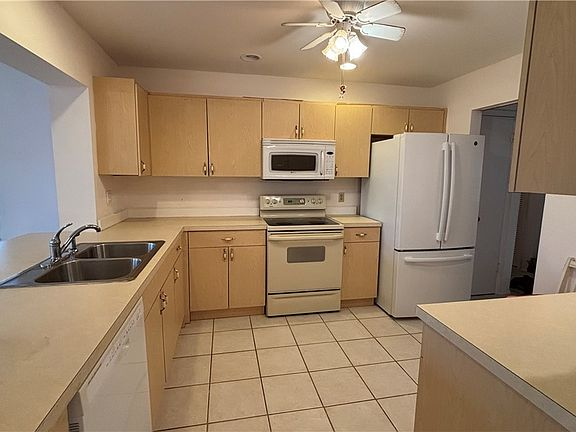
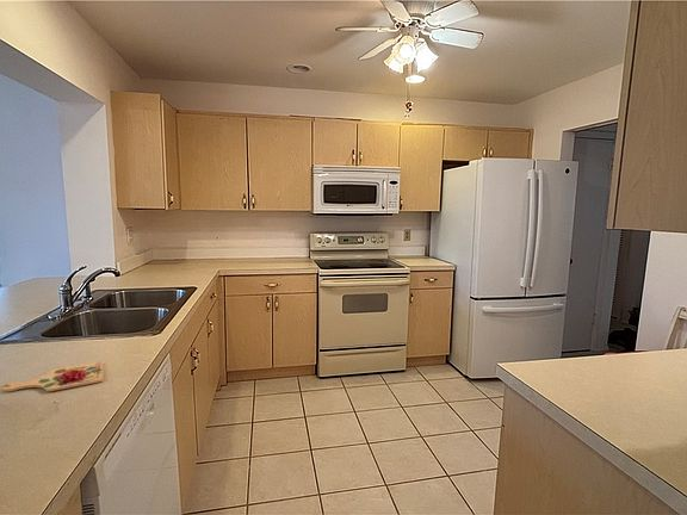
+ cutting board [1,360,105,392]
